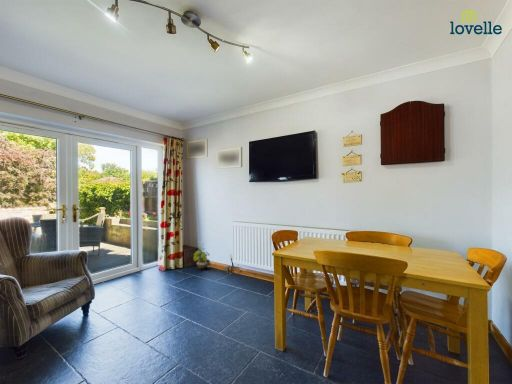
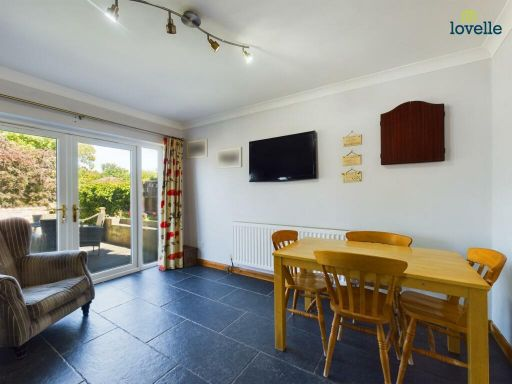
- potted plant [192,247,212,271]
